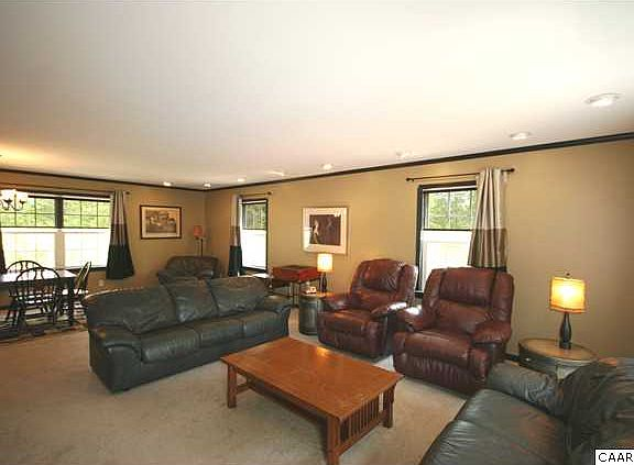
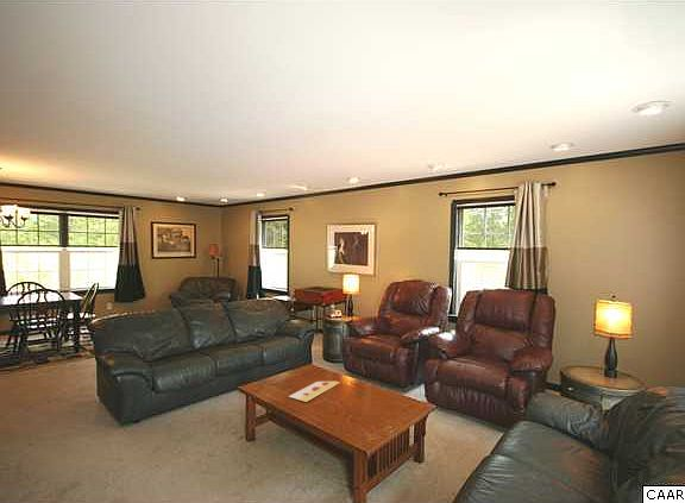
+ painting [288,381,341,403]
